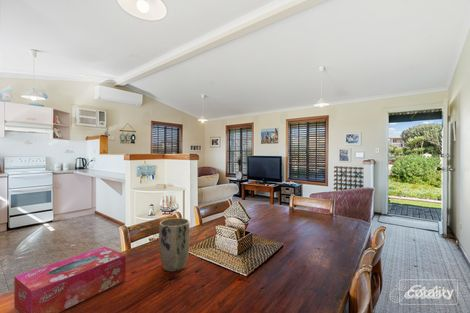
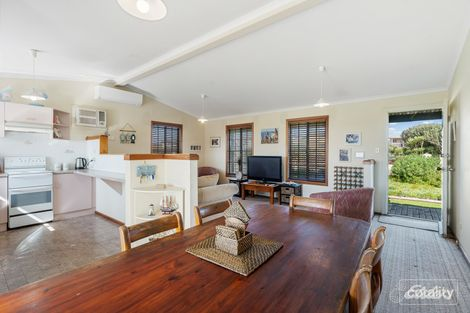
- plant pot [158,217,191,272]
- tissue box [13,246,127,313]
